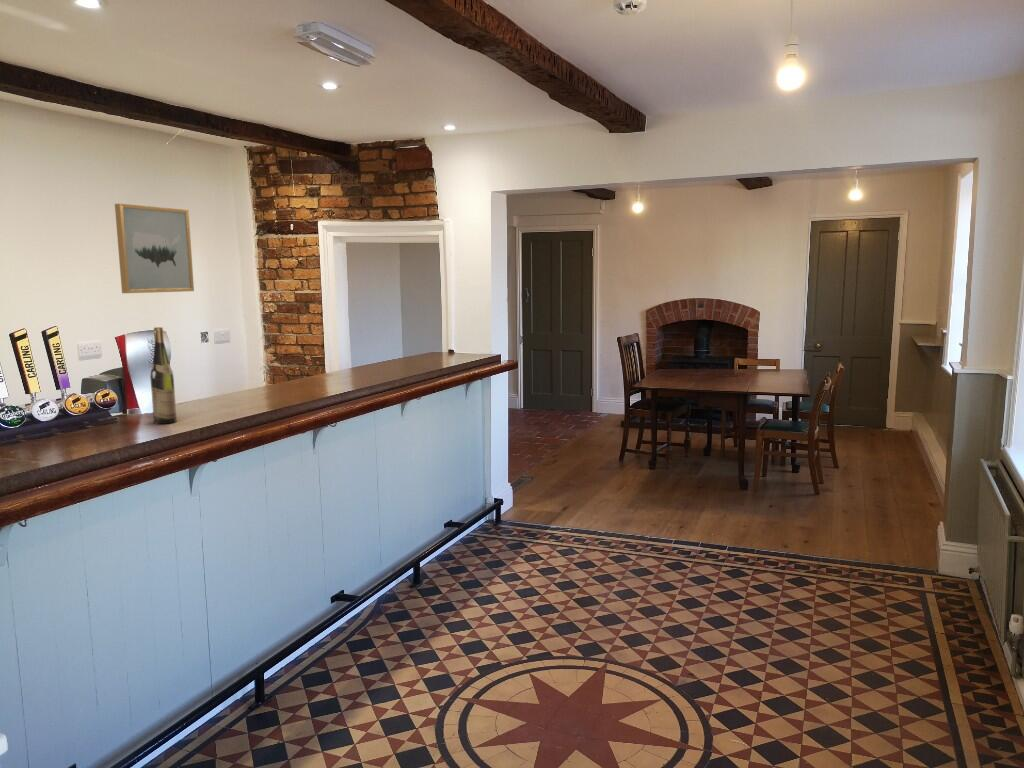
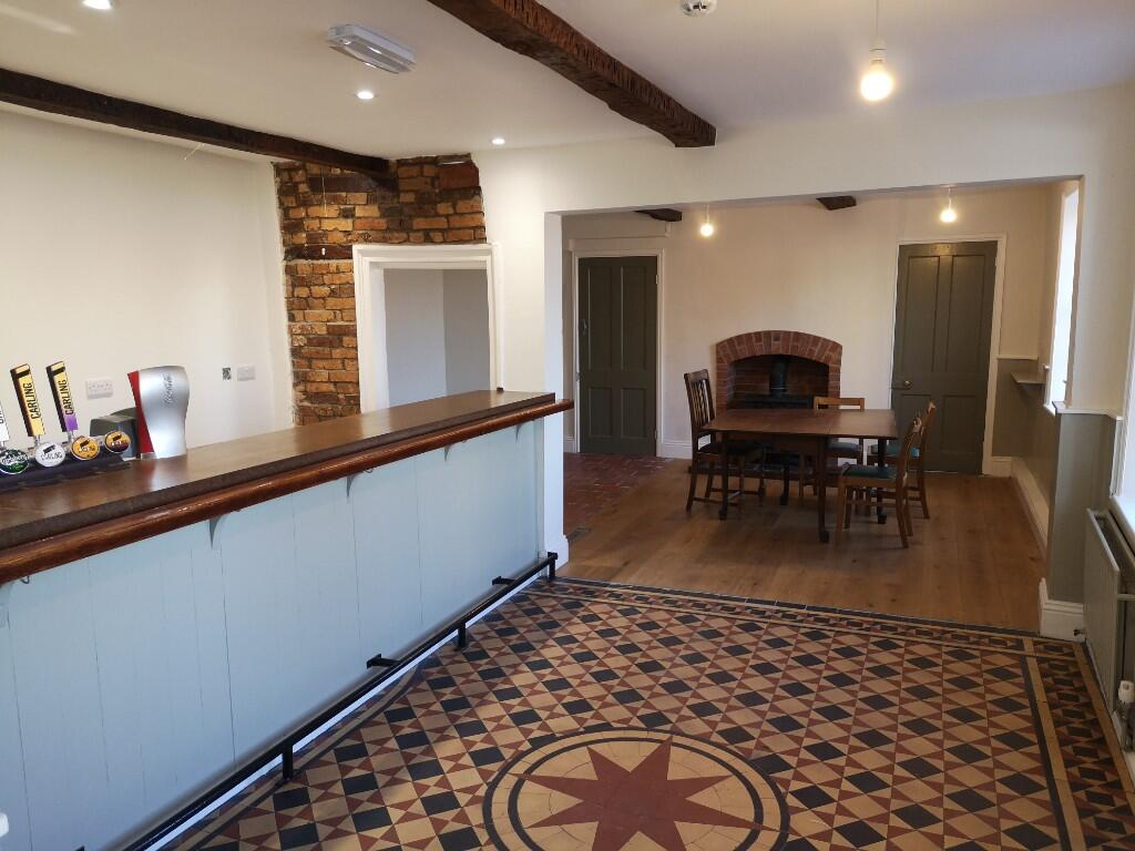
- wine bottle [149,326,178,425]
- wall art [114,203,195,294]
